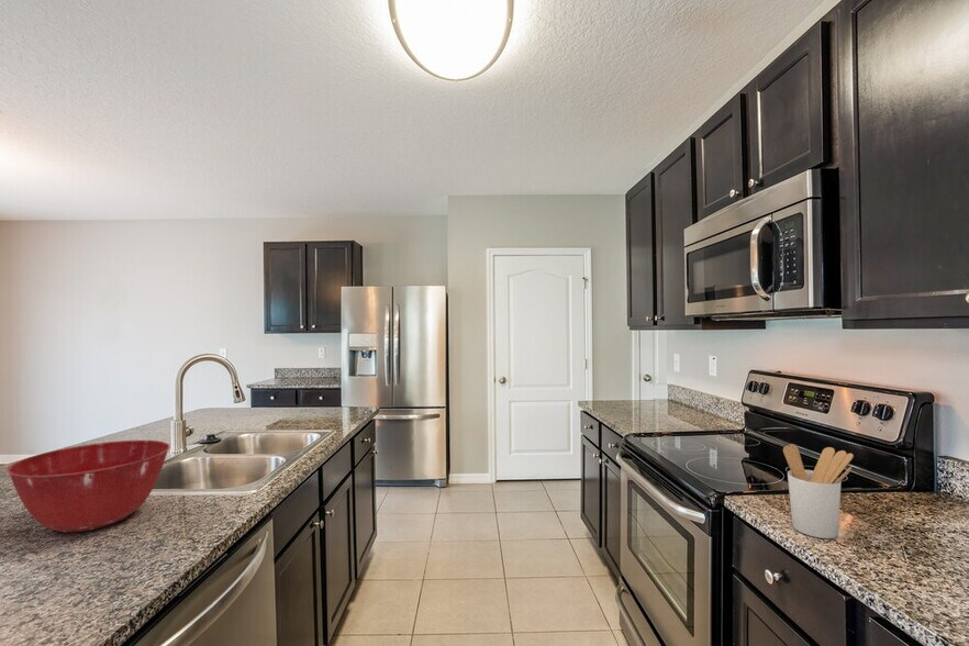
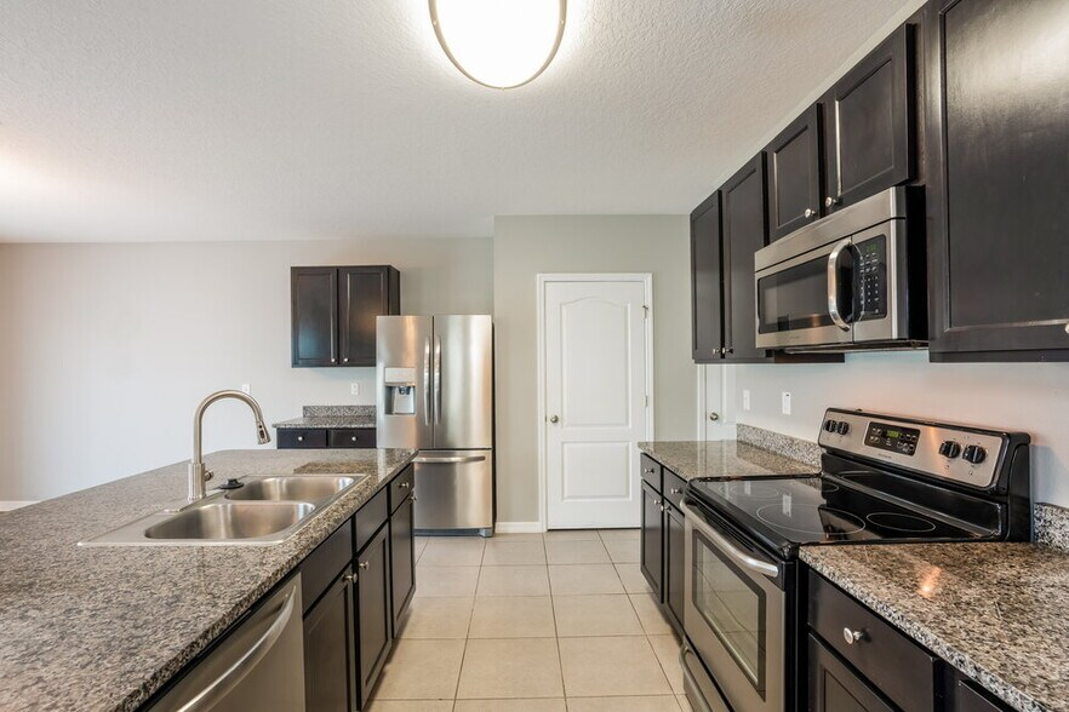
- utensil holder [782,443,855,539]
- mixing bowl [5,439,171,534]
